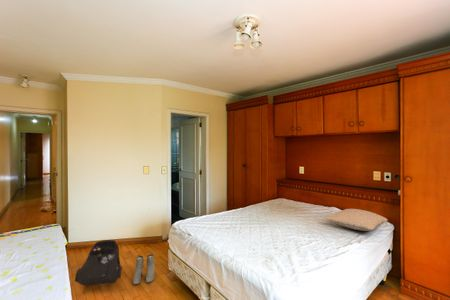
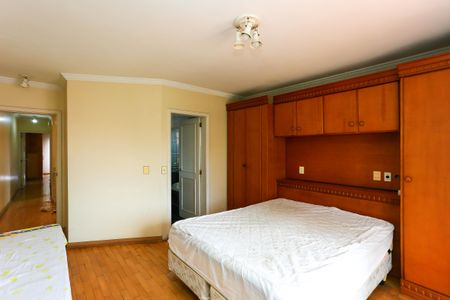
- boots [132,253,156,286]
- pillow [324,208,389,232]
- backpack [74,239,123,287]
